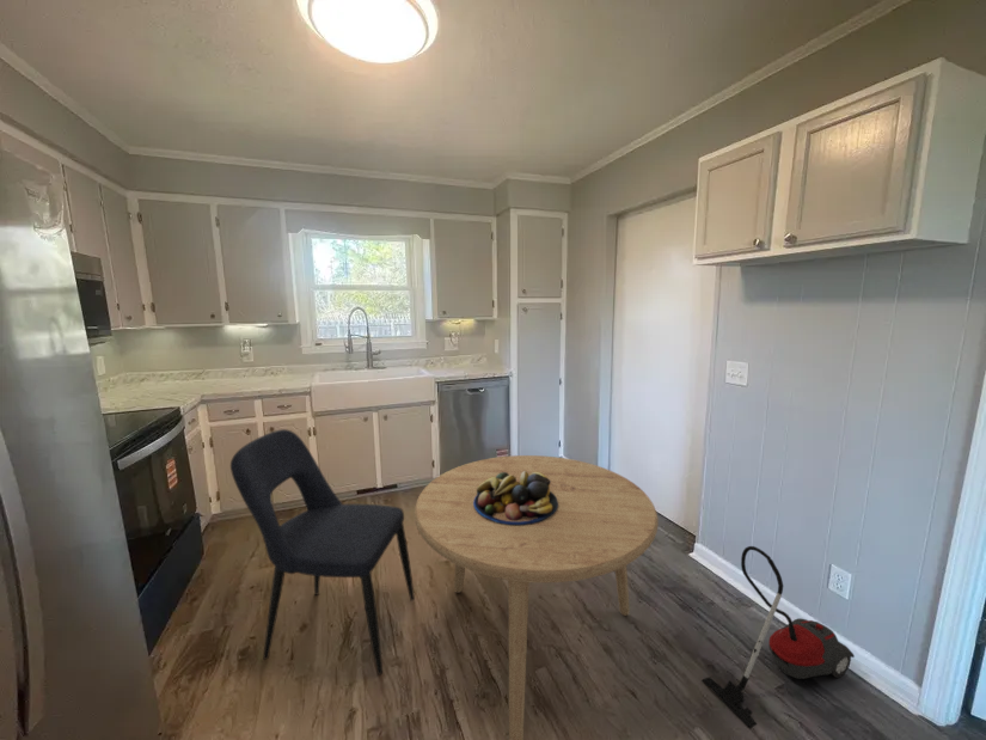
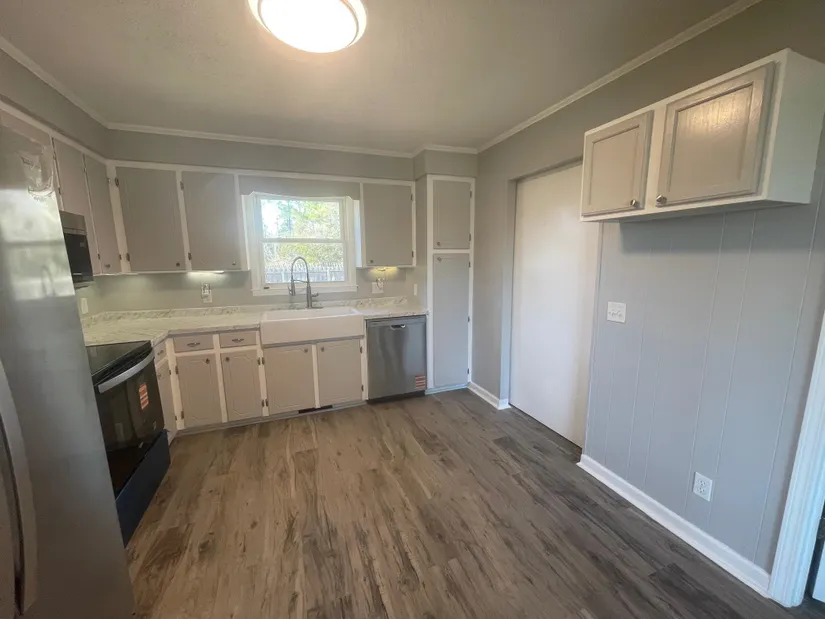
- fruit bowl [473,471,558,525]
- vacuum cleaner [702,545,856,730]
- chair [229,428,416,675]
- dining table [414,454,660,740]
